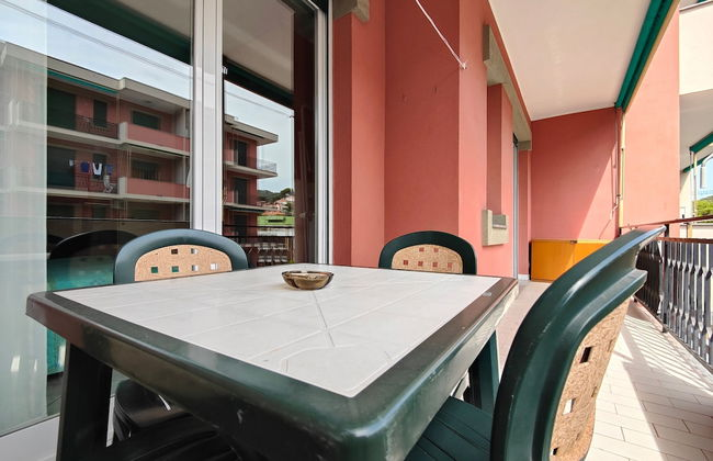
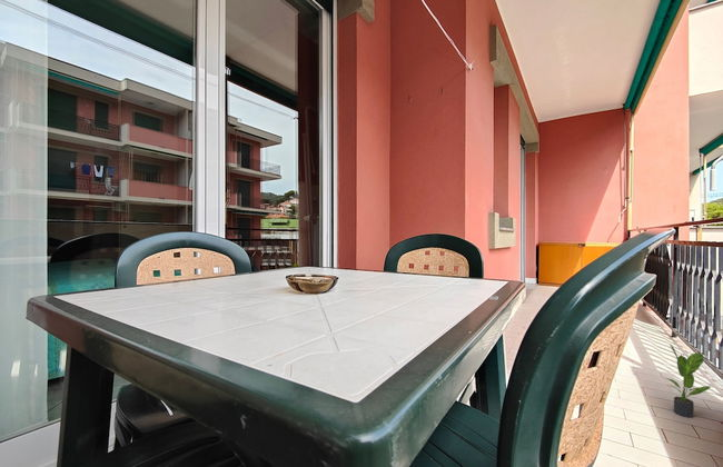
+ potted plant [664,344,712,418]
